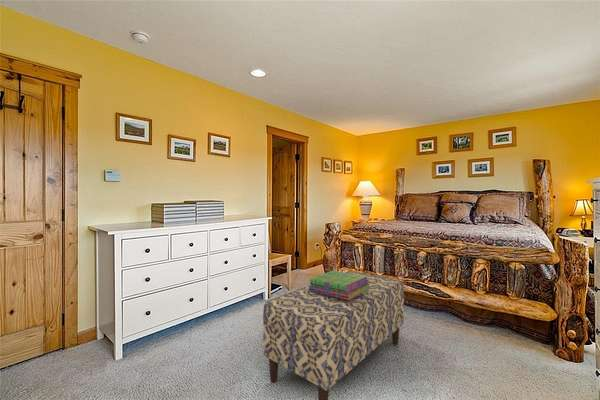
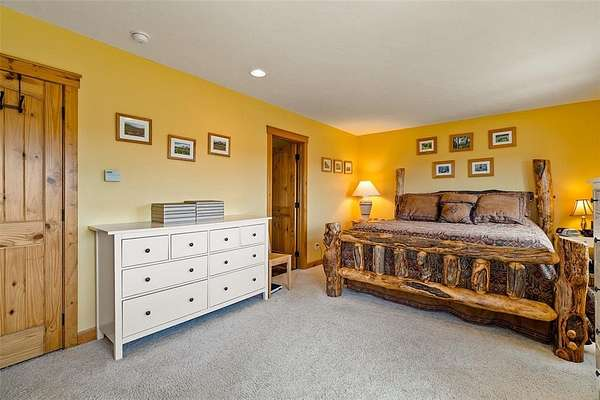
- stack of books [309,270,371,300]
- bench [262,270,405,400]
